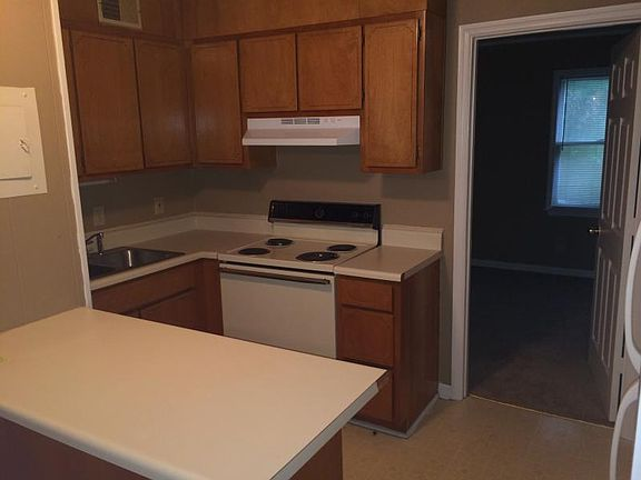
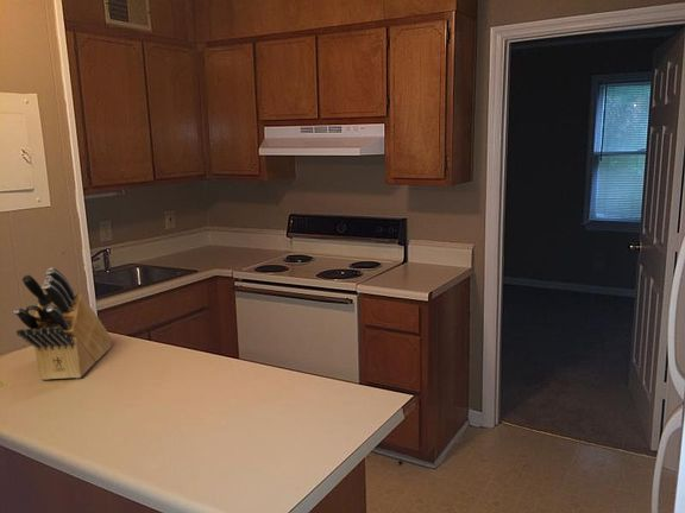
+ knife block [12,267,113,381]
